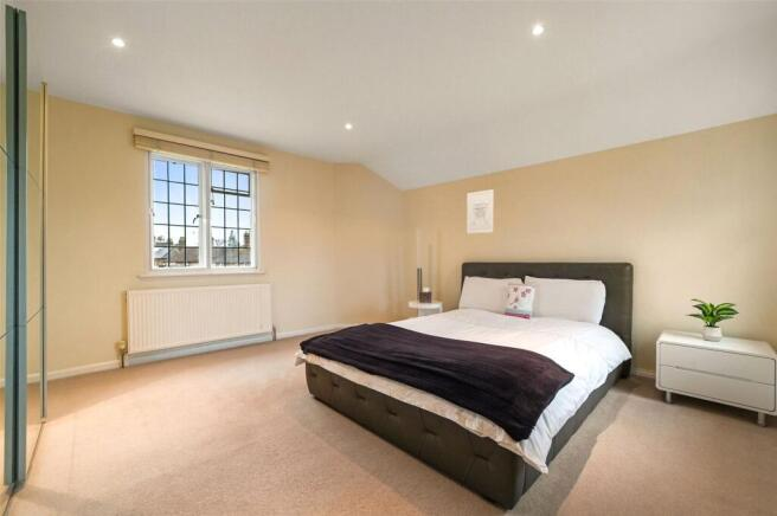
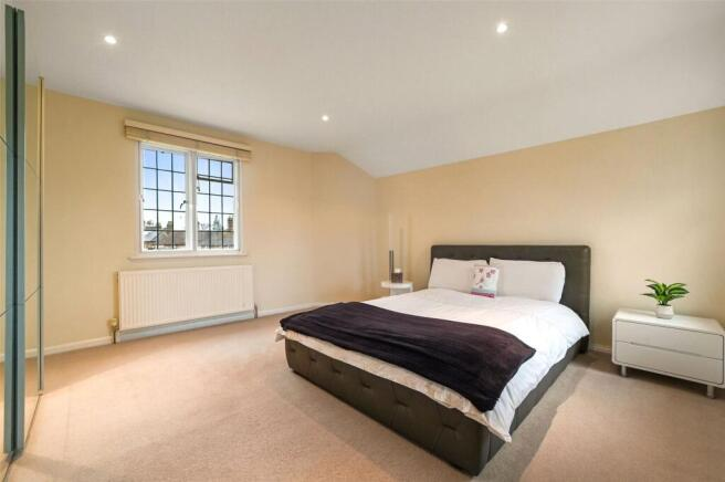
- wall art [465,188,495,234]
